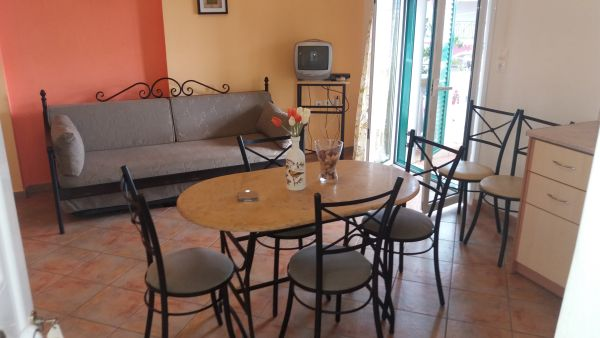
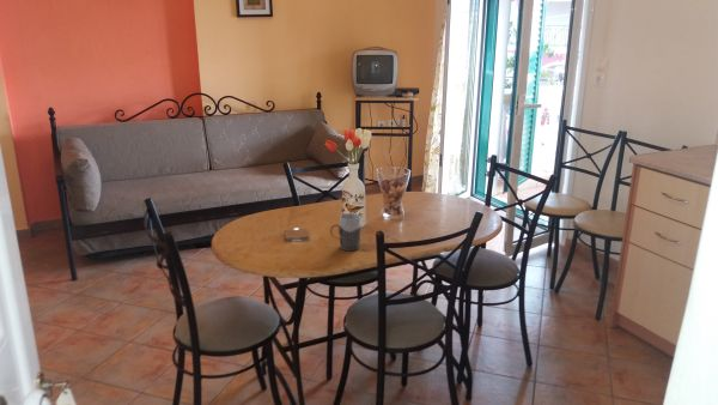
+ mug [329,212,363,252]
